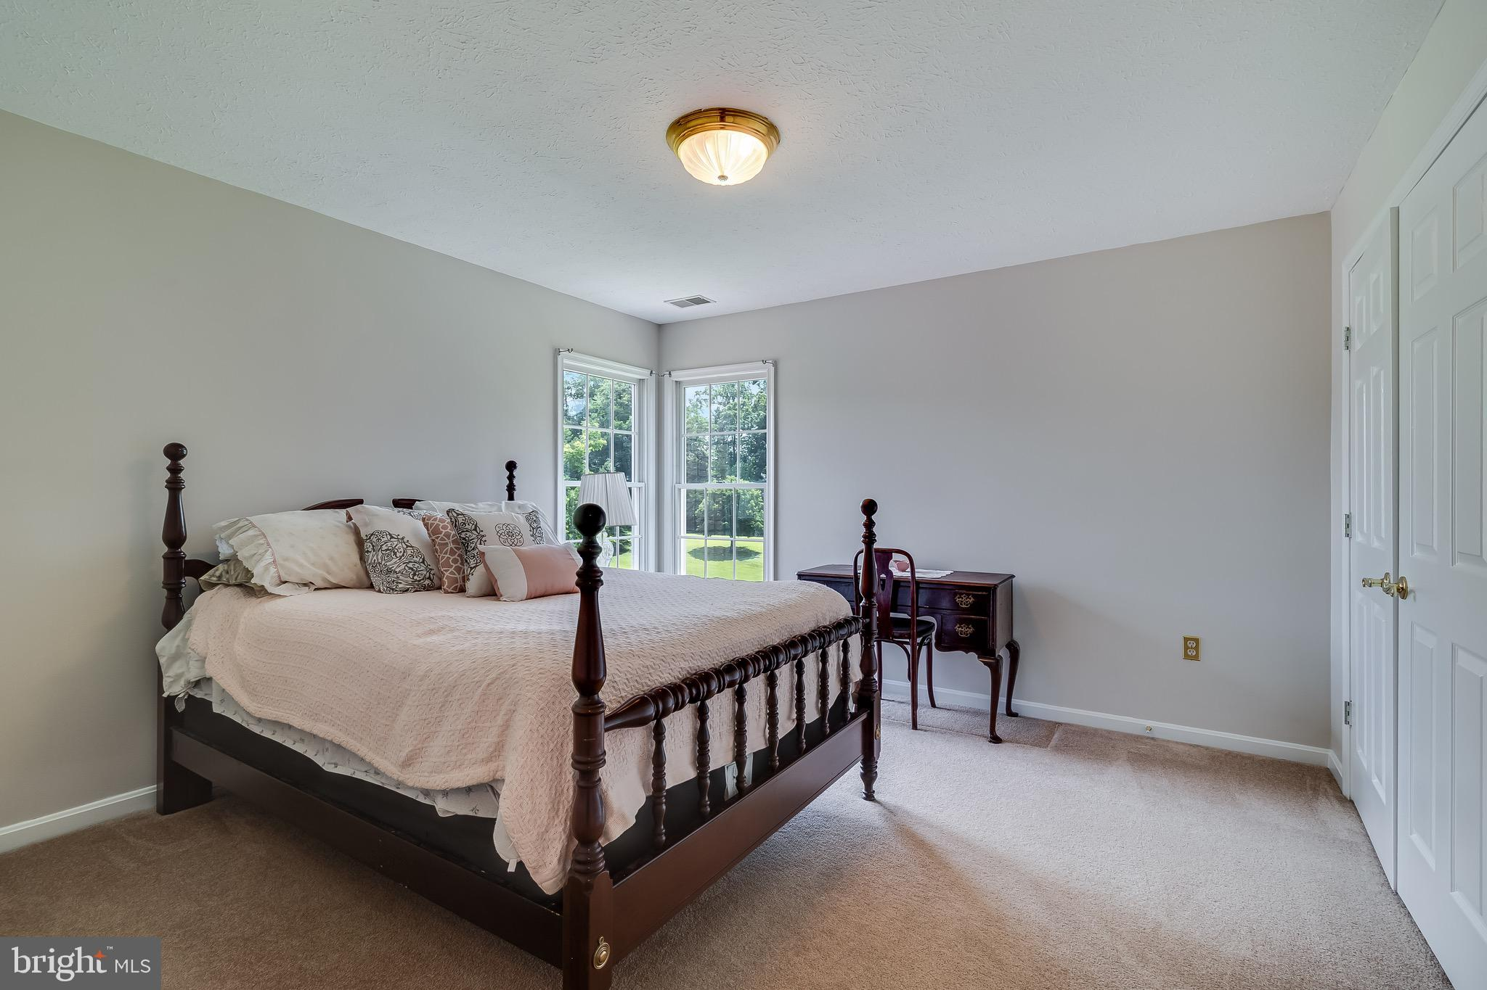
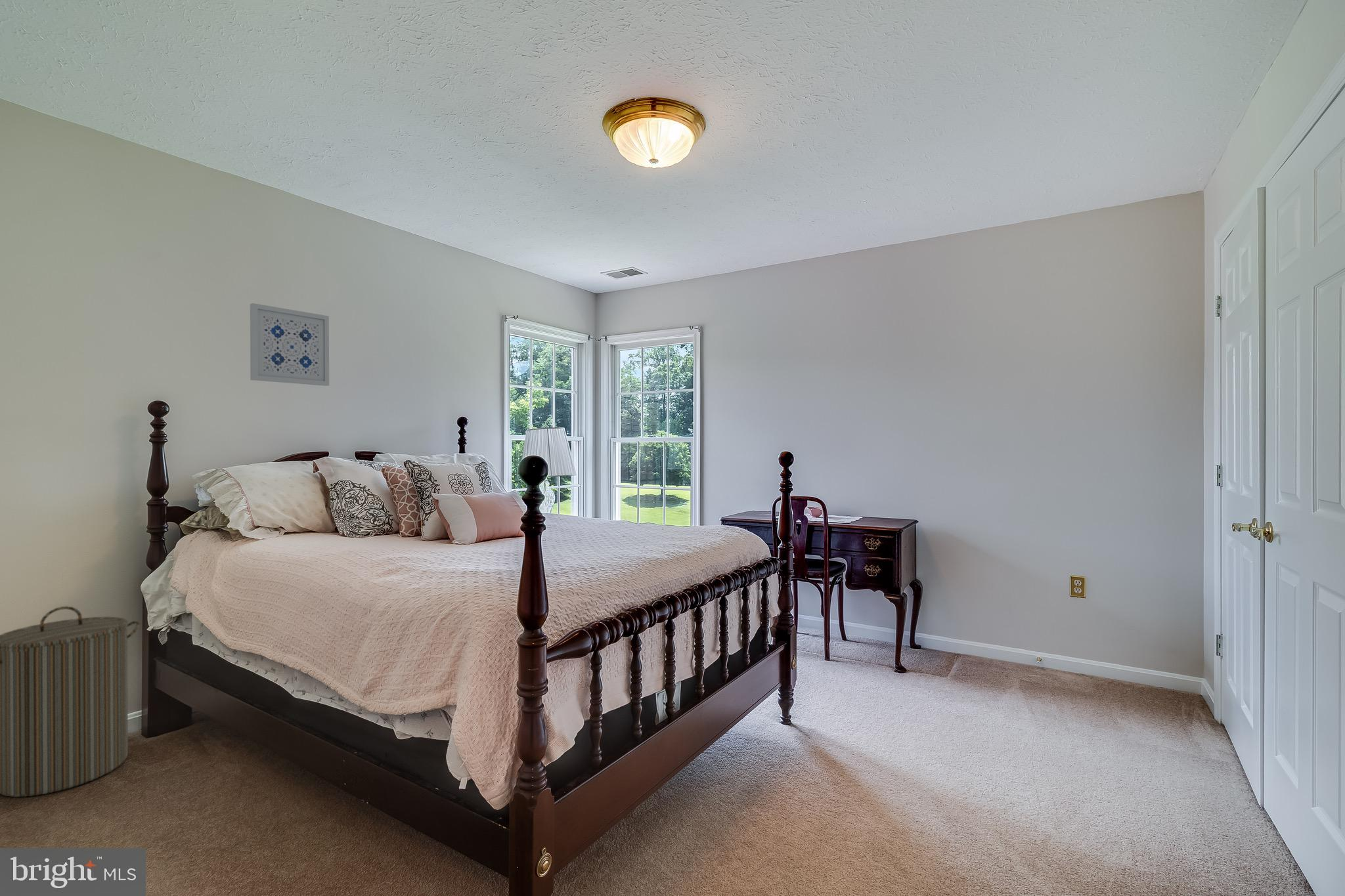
+ wall art [250,303,330,387]
+ laundry hamper [0,606,141,798]
